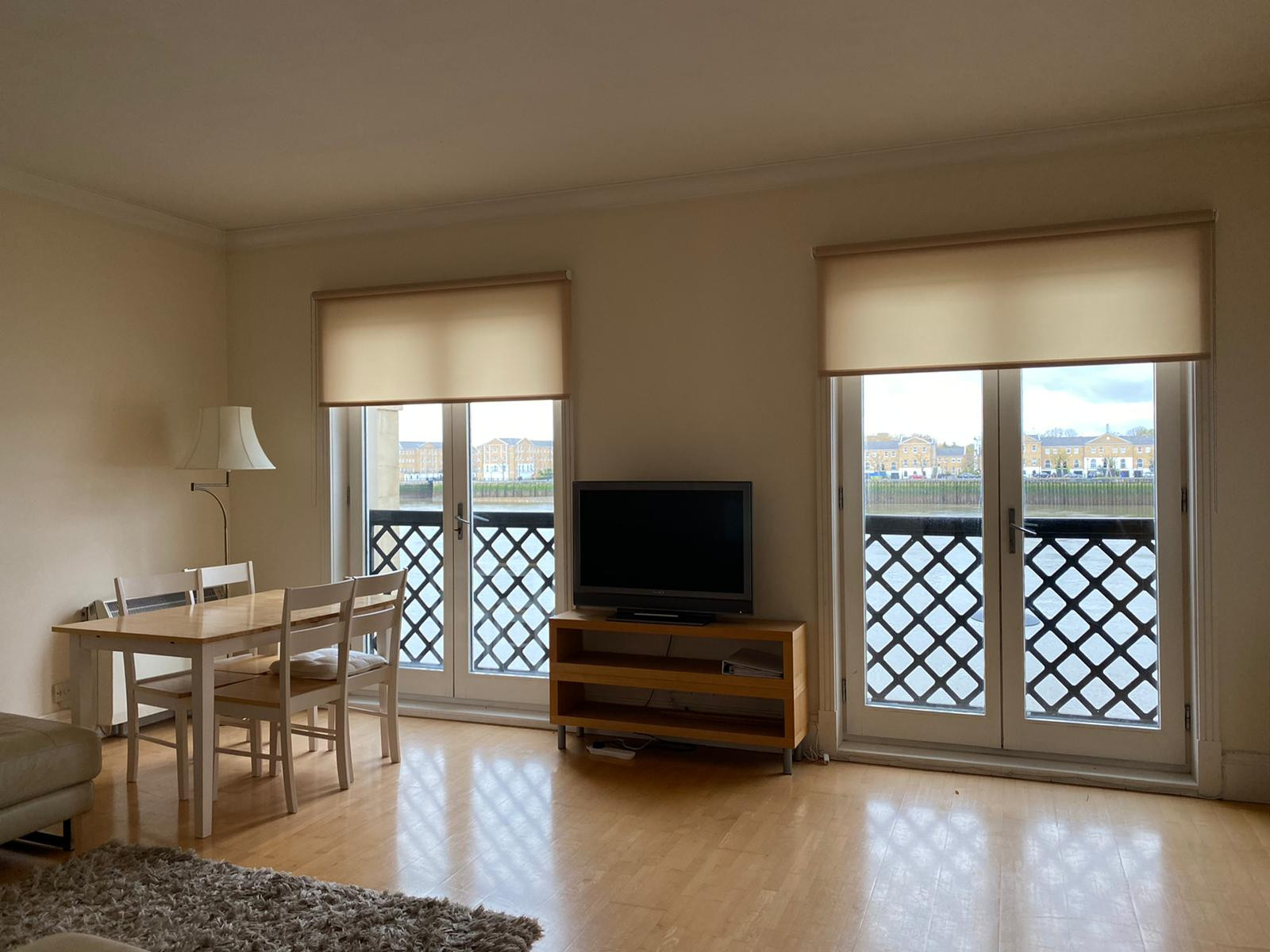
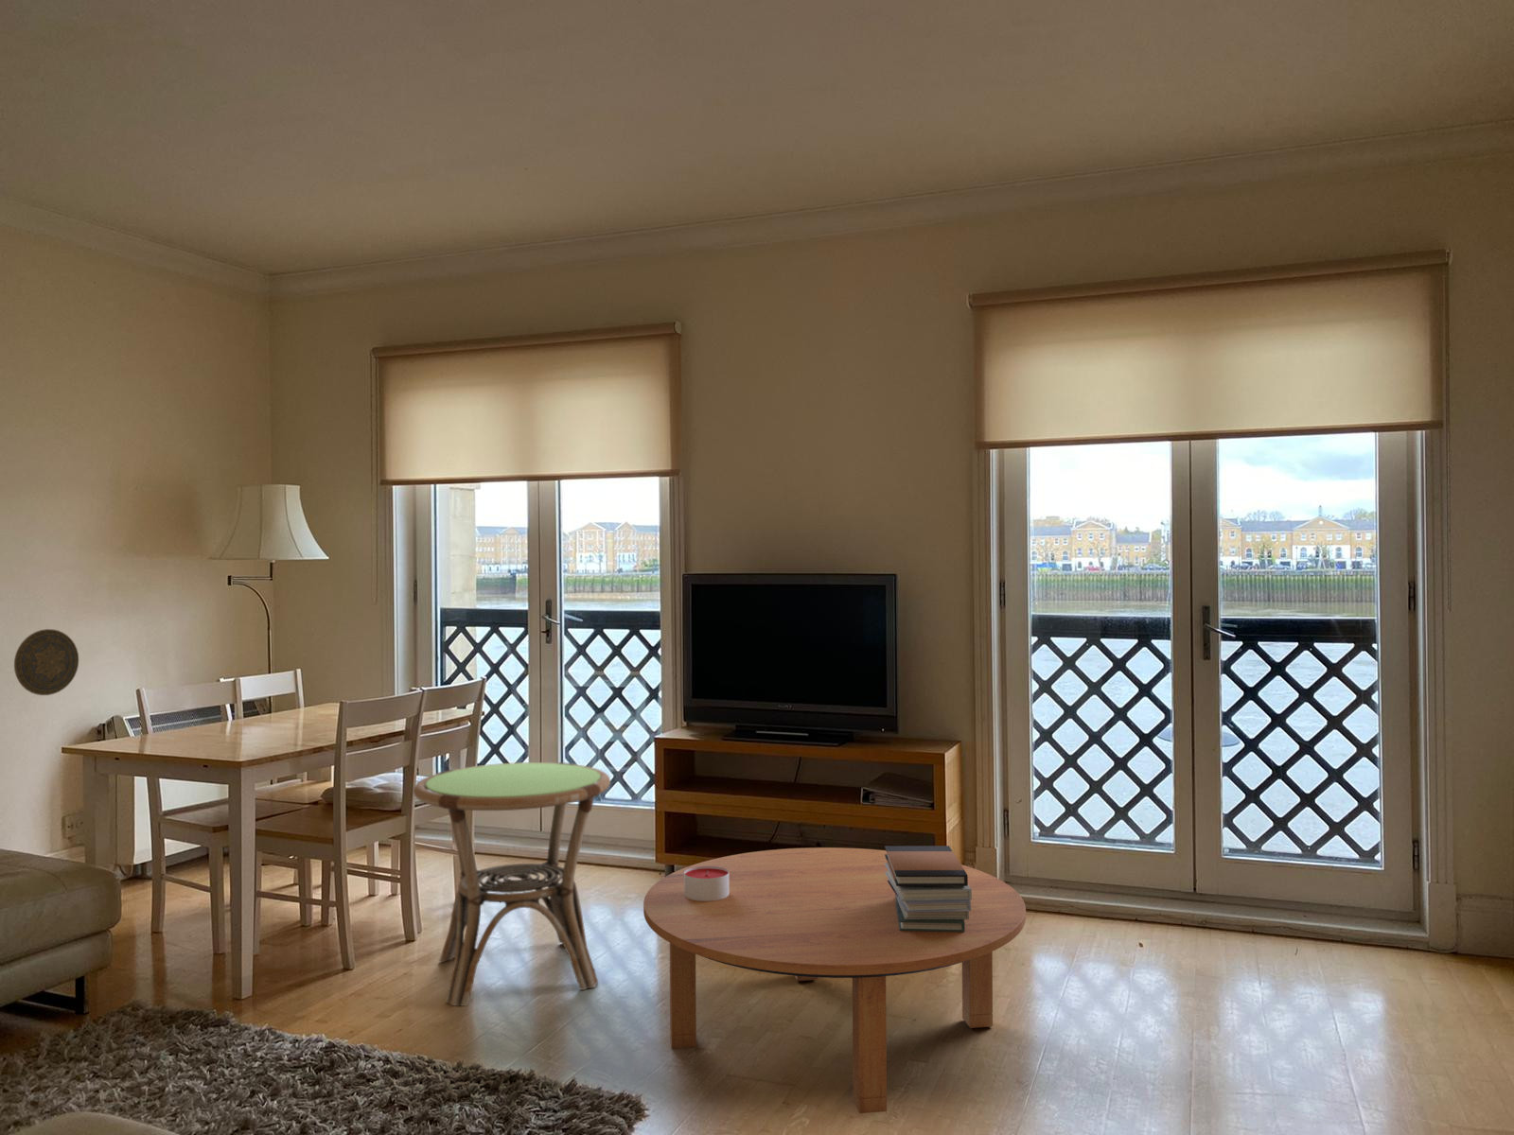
+ book stack [883,844,972,932]
+ candle [684,867,730,901]
+ decorative plate [13,628,80,696]
+ coffee table [643,846,1026,1115]
+ side table [412,762,612,1007]
